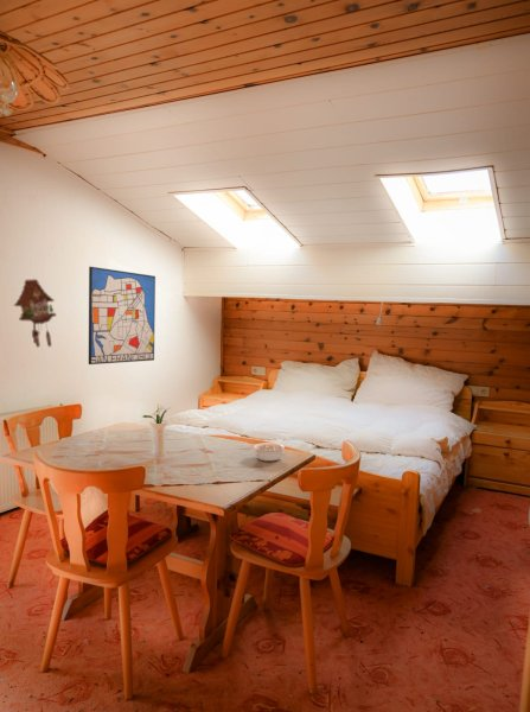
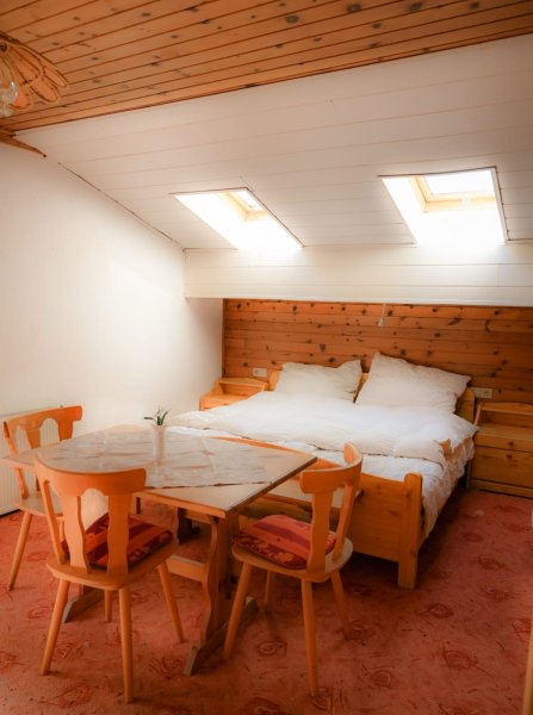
- wall art [88,266,157,365]
- cuckoo clock [13,278,57,349]
- legume [253,441,290,463]
